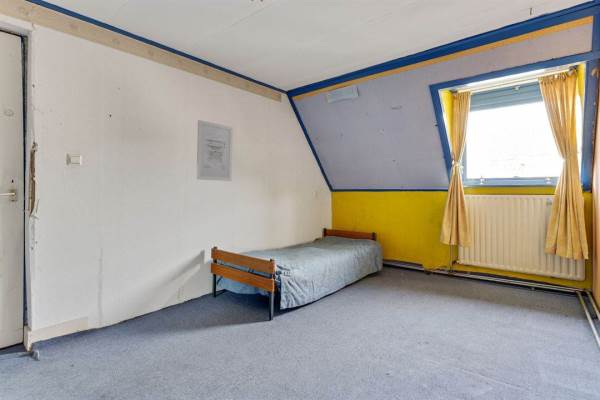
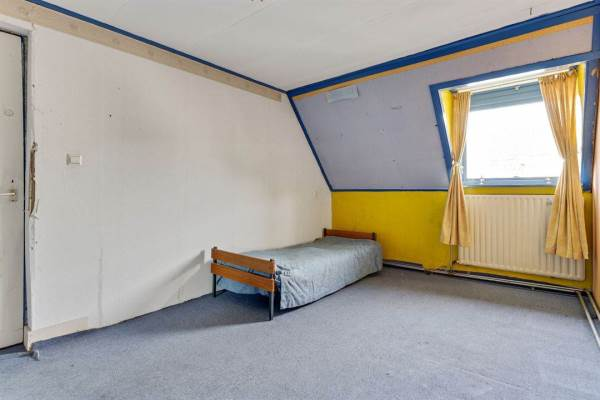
- wall art [196,119,234,182]
